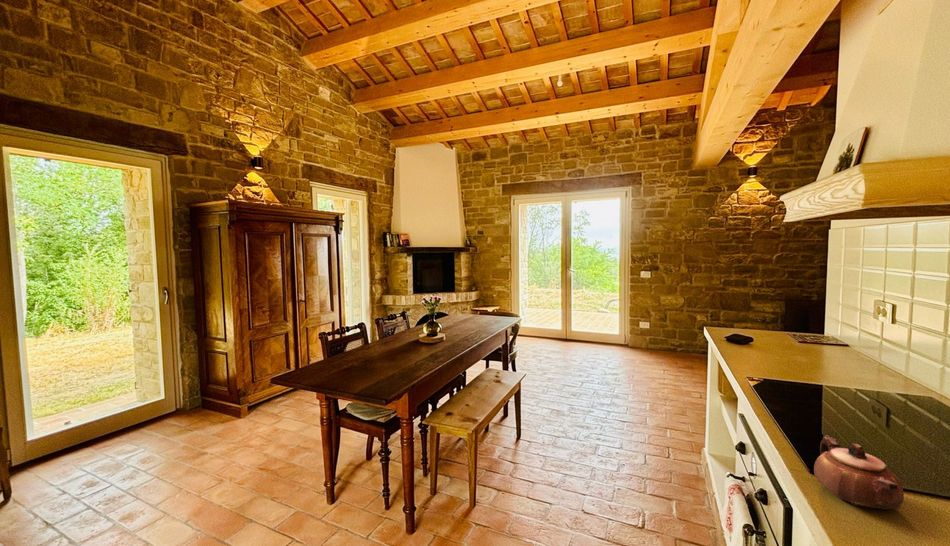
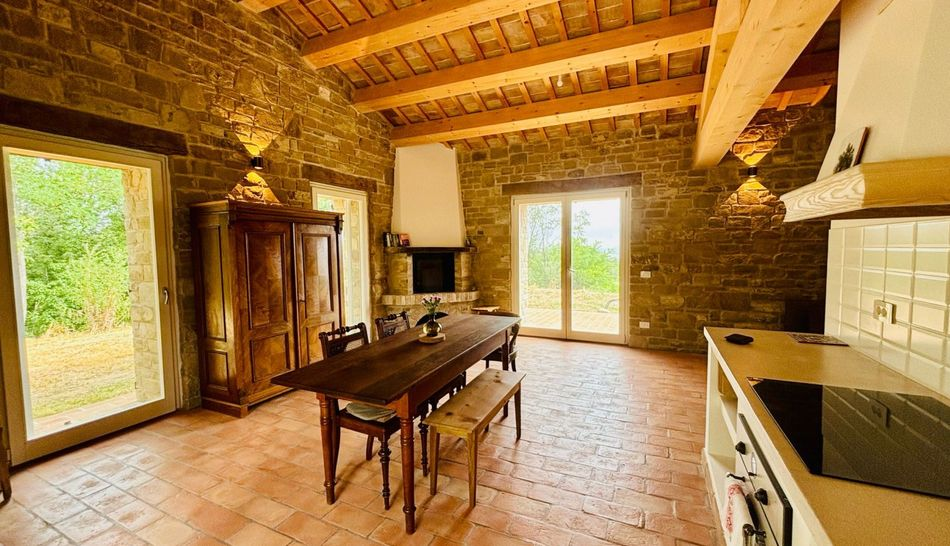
- teapot [813,434,905,511]
